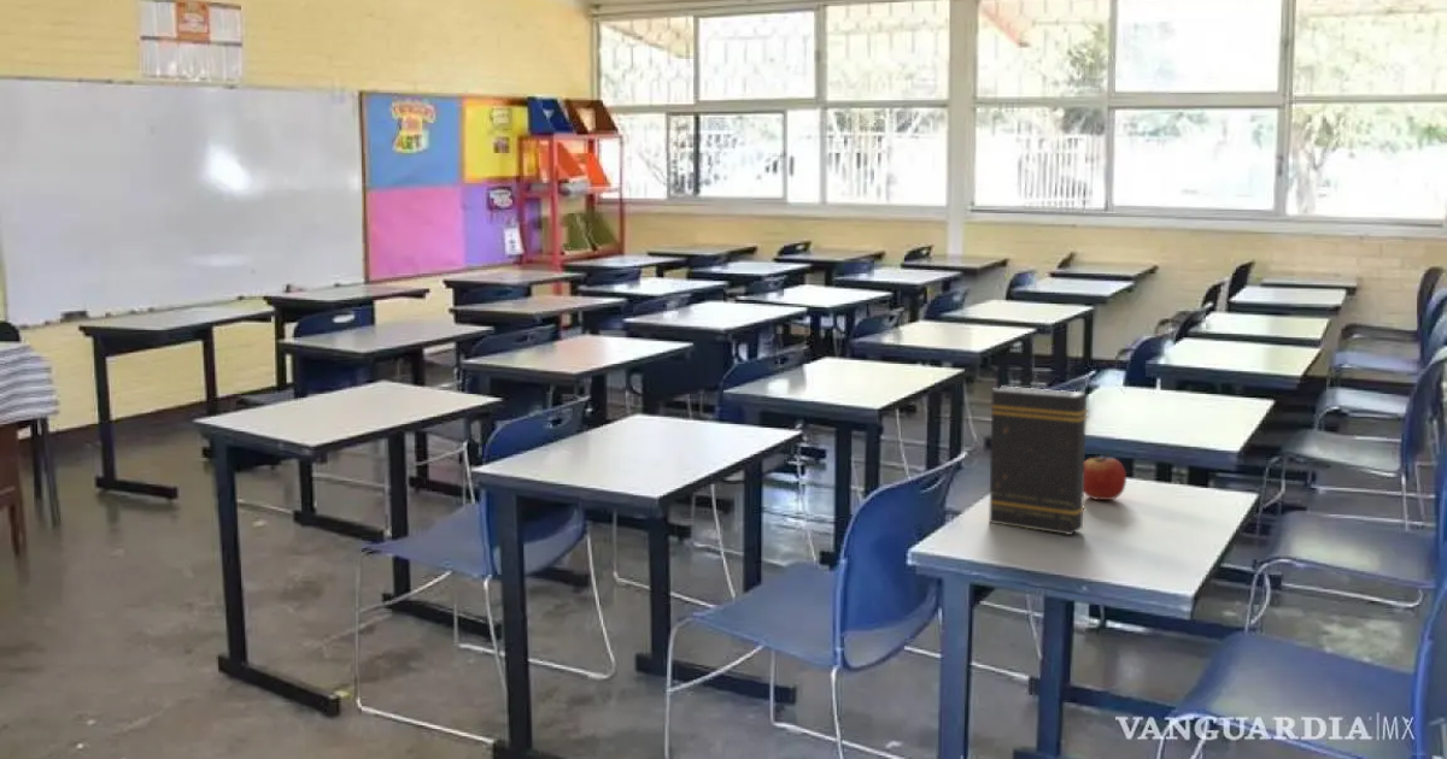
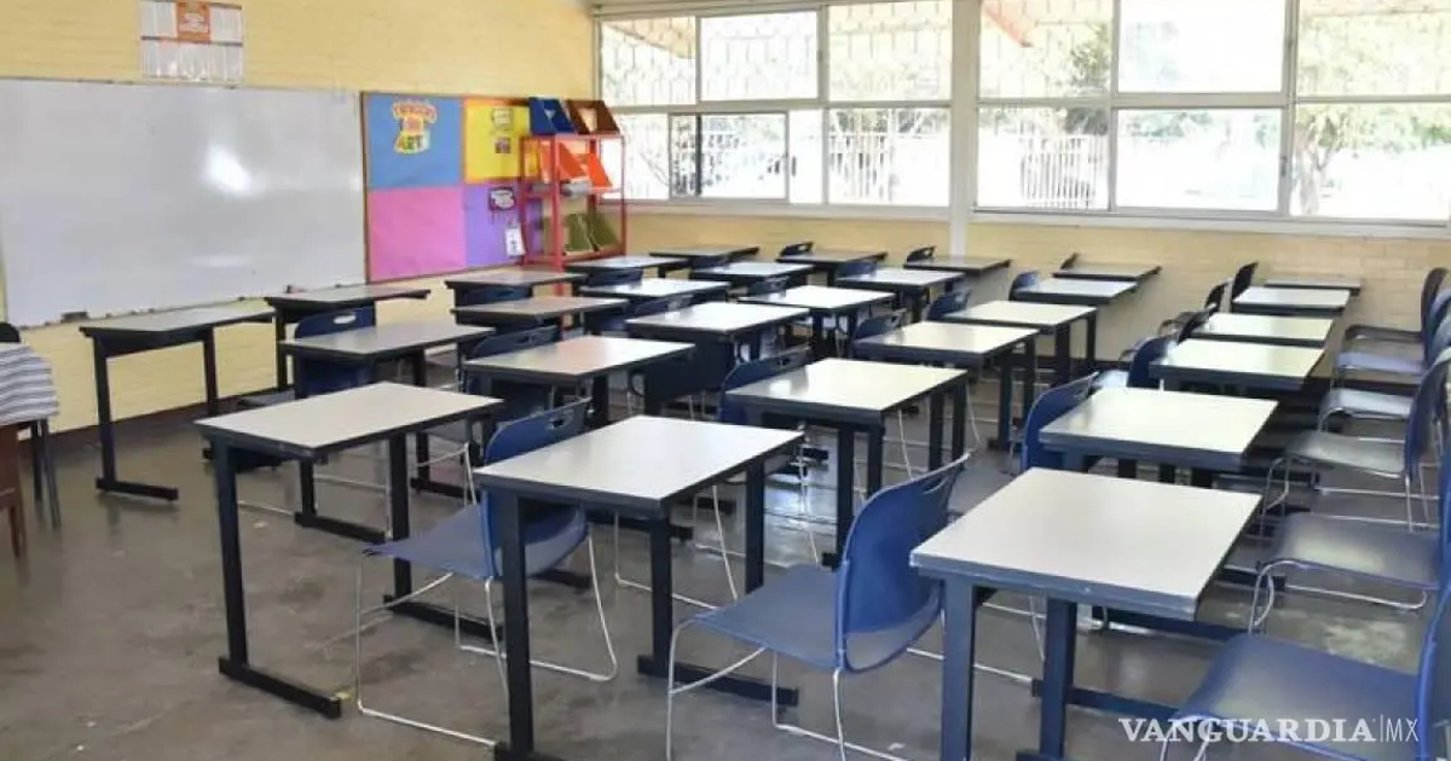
- apple [1084,453,1127,501]
- book [988,386,1090,536]
